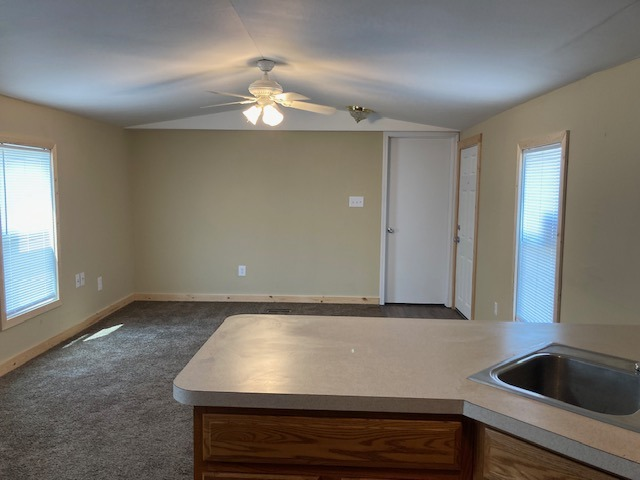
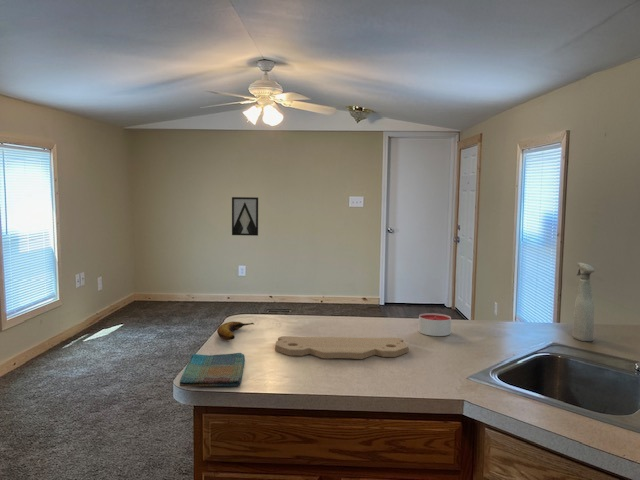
+ banana [216,321,255,341]
+ cutting board [274,335,409,360]
+ spray bottle [572,262,596,342]
+ wall art [231,196,259,237]
+ candle [418,312,452,337]
+ dish towel [179,352,246,387]
